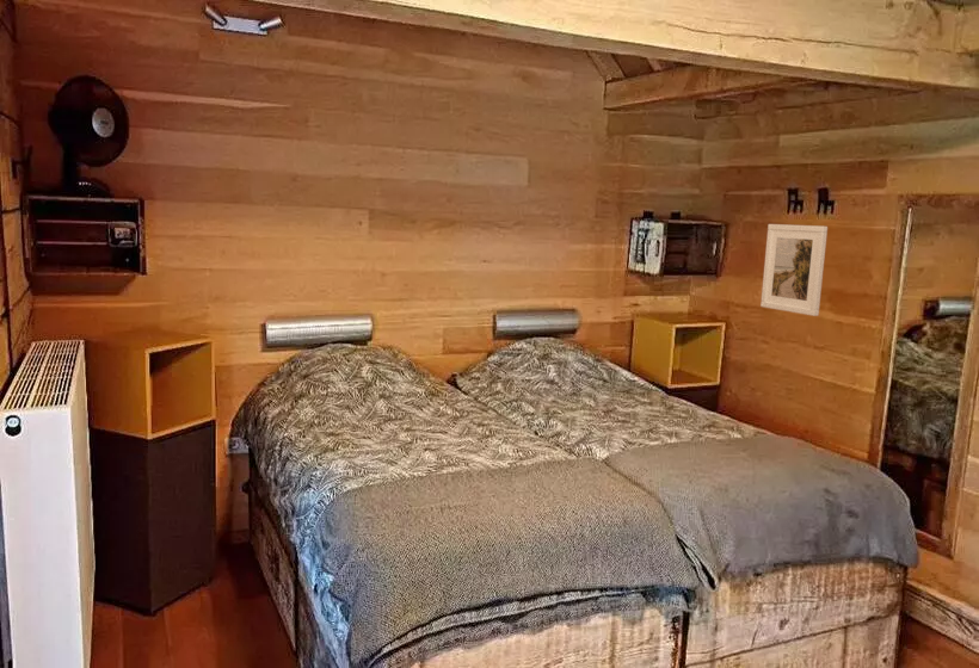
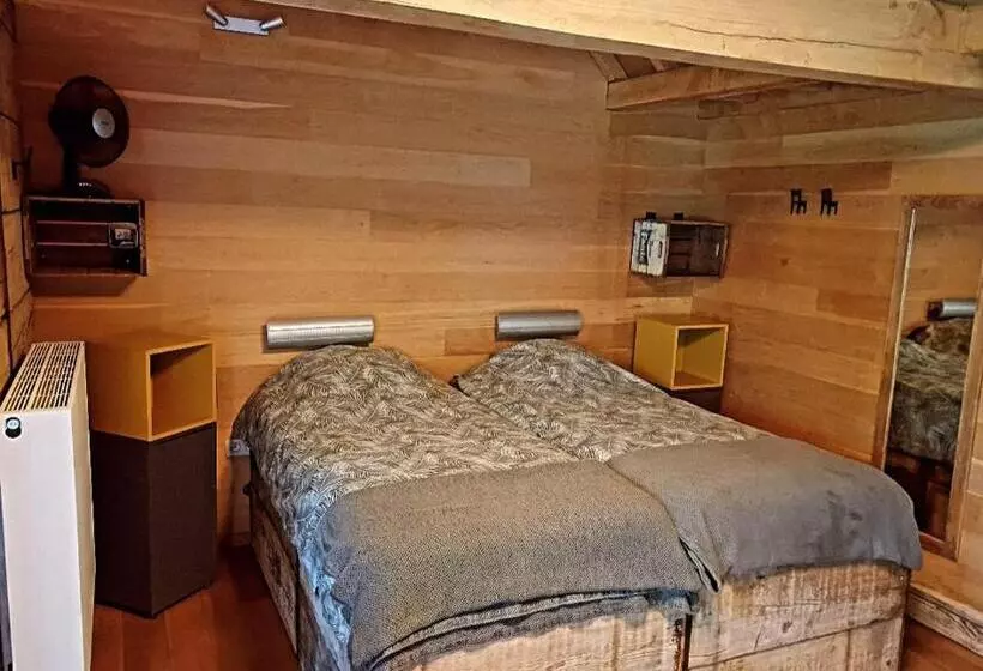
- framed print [759,223,829,317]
